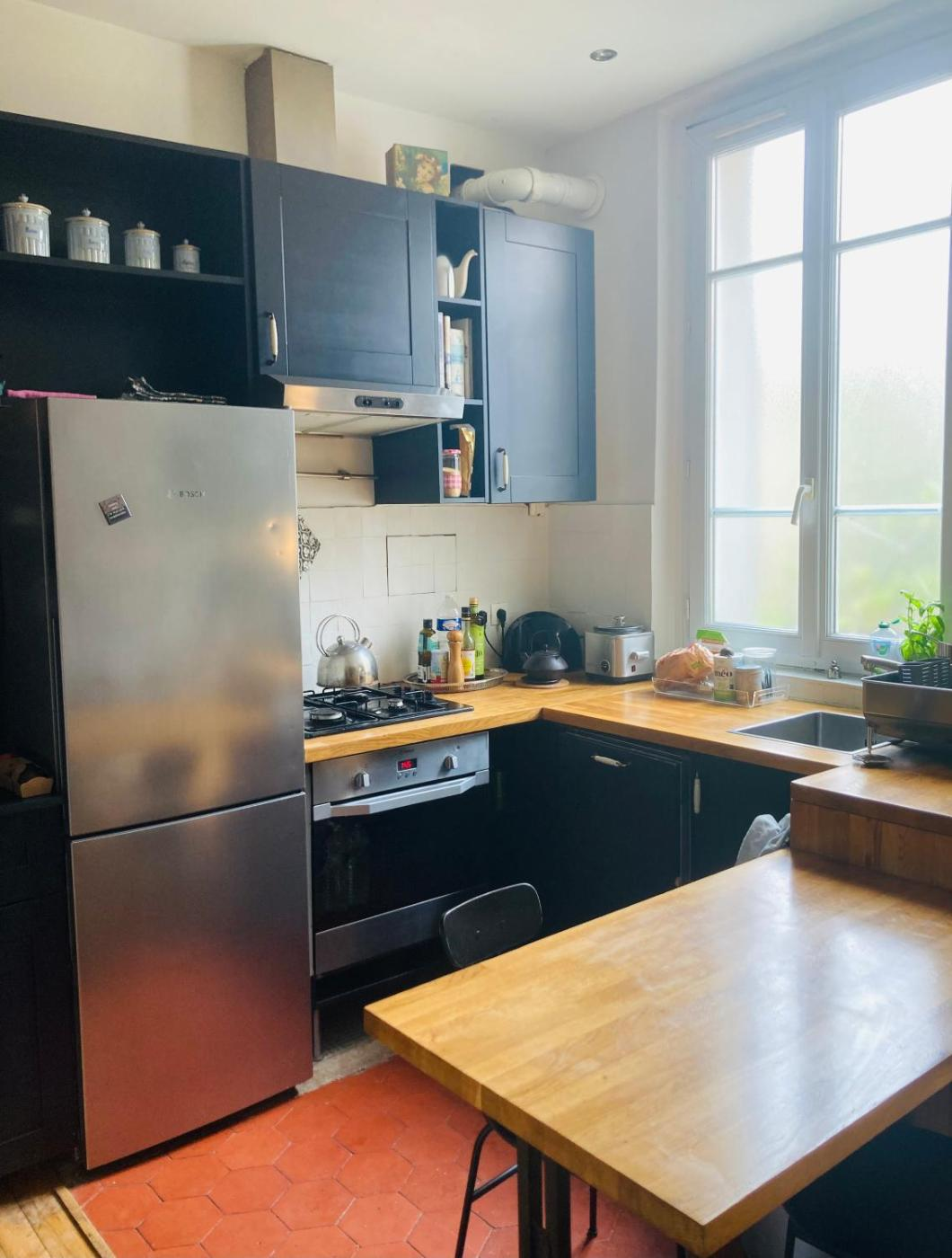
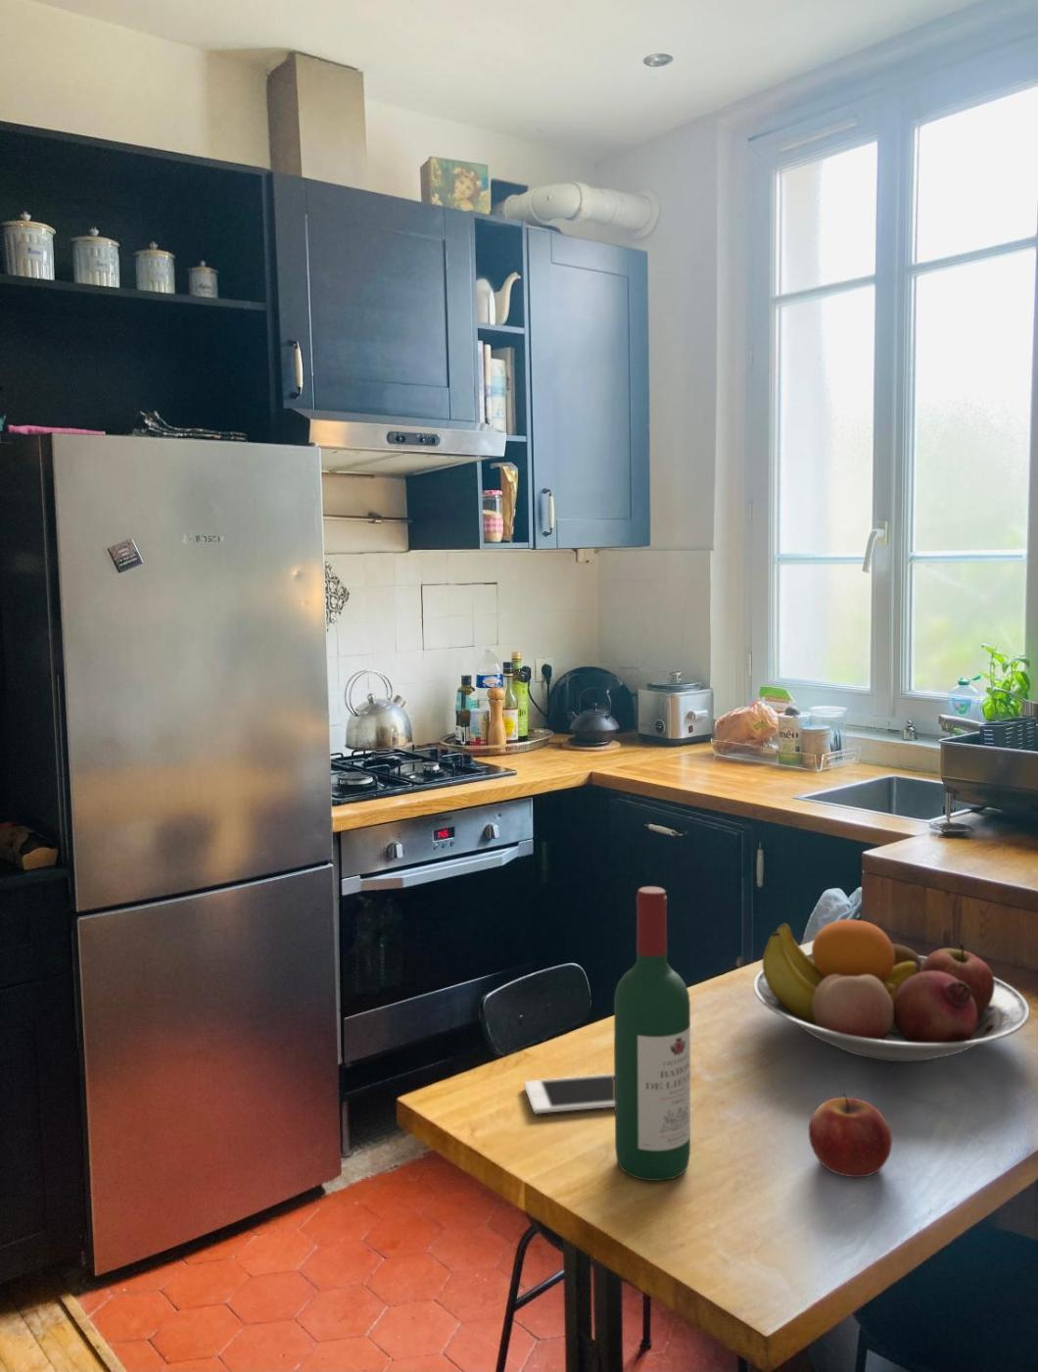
+ fruit bowl [752,918,1030,1062]
+ wine bottle [613,886,691,1182]
+ cell phone [523,1073,615,1116]
+ apple [808,1093,893,1178]
